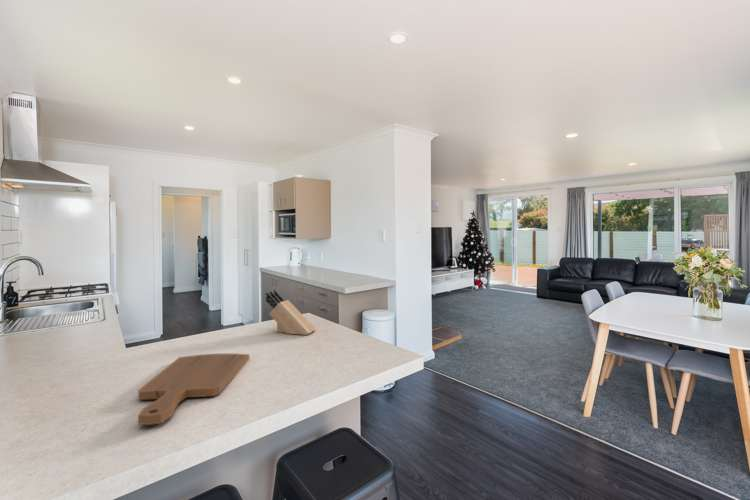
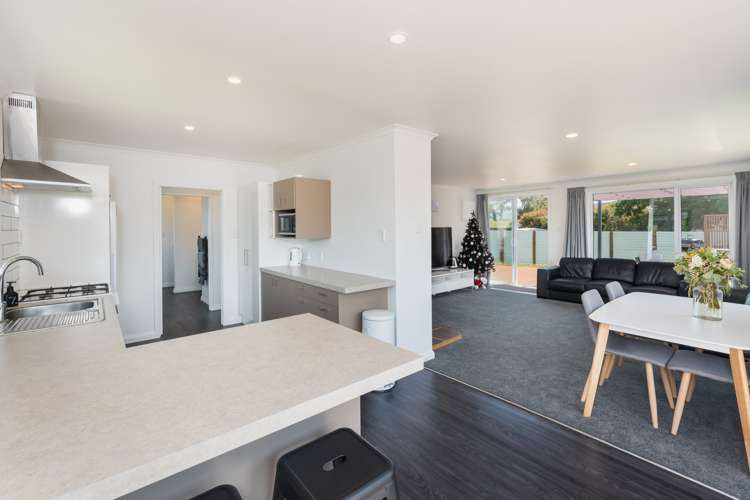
- cutting board [137,353,250,426]
- knife block [265,289,317,336]
